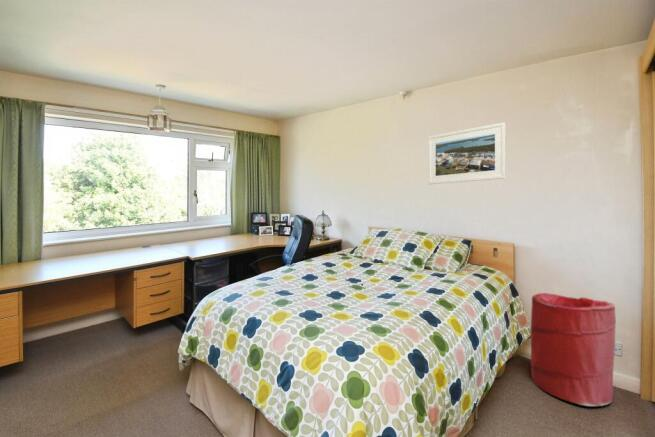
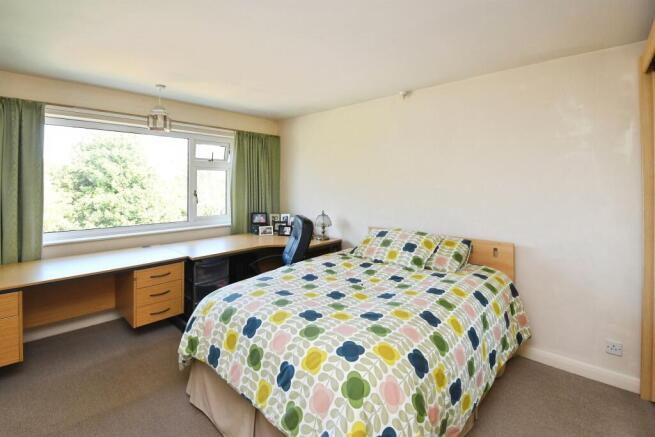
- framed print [427,121,506,185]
- laundry hamper [530,292,617,407]
